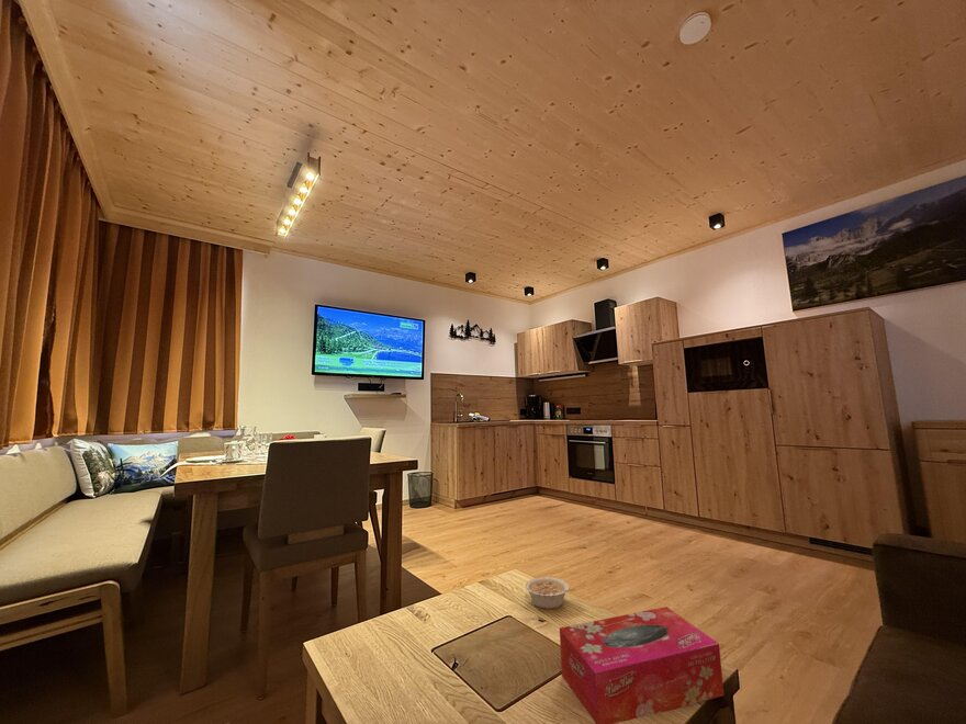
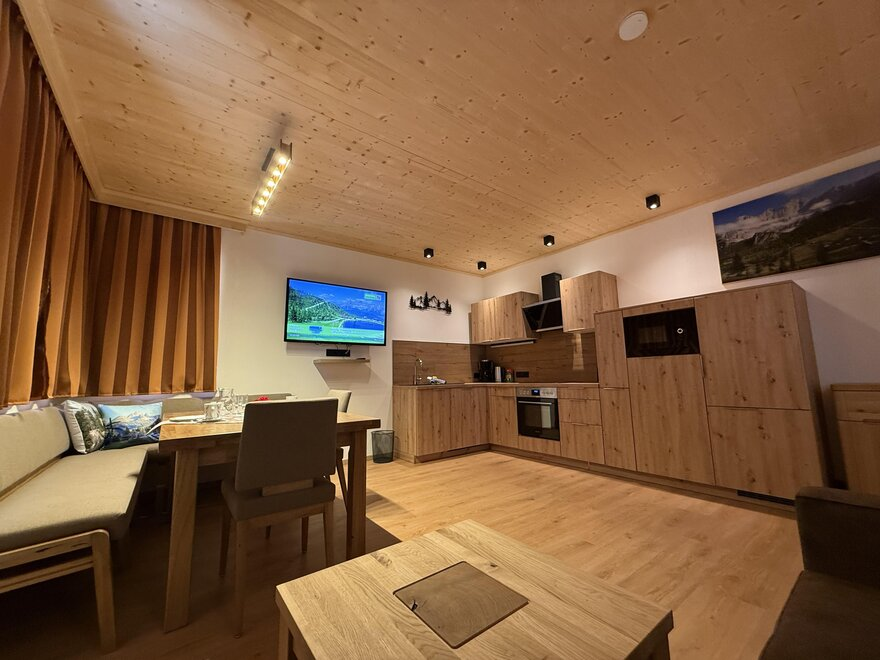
- legume [525,576,576,610]
- tissue box [559,606,724,724]
